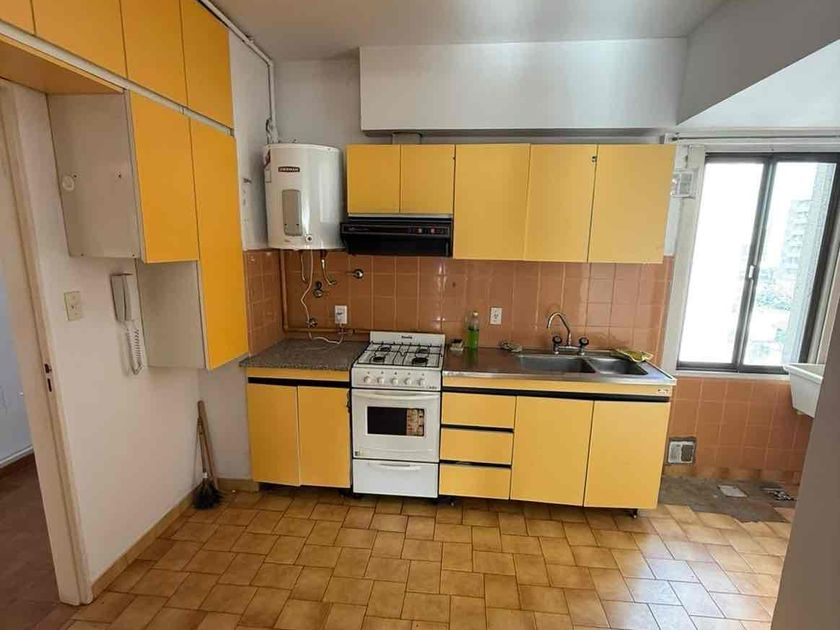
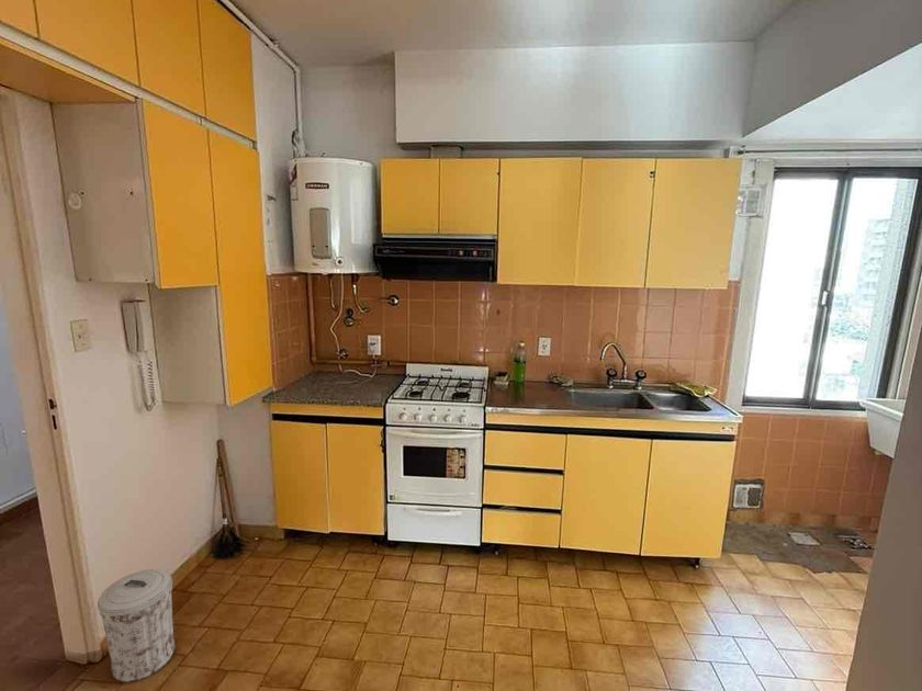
+ trash can [97,568,176,683]
